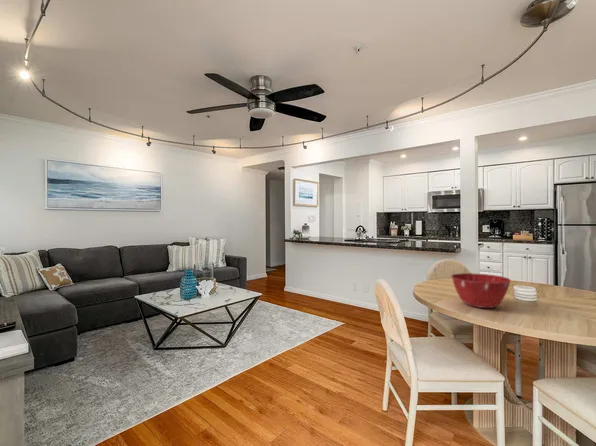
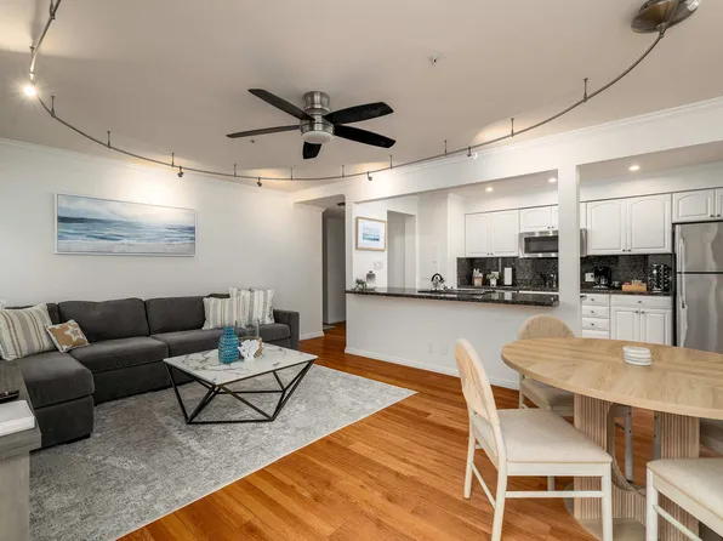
- mixing bowl [450,272,512,309]
